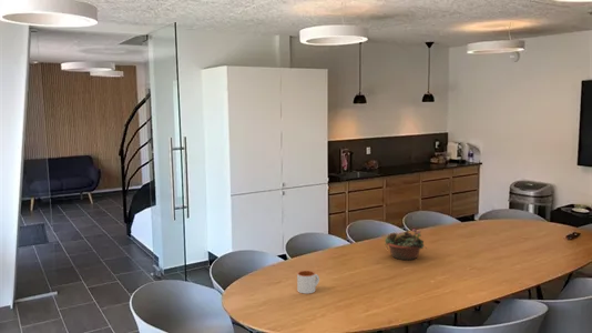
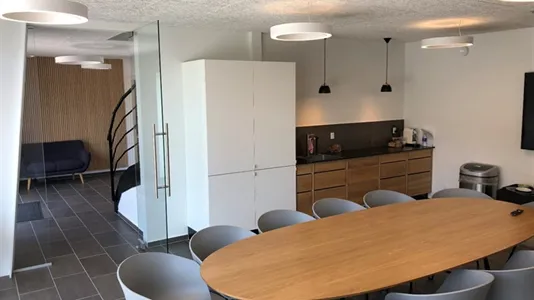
- mug [296,270,320,295]
- succulent planter [384,228,428,261]
